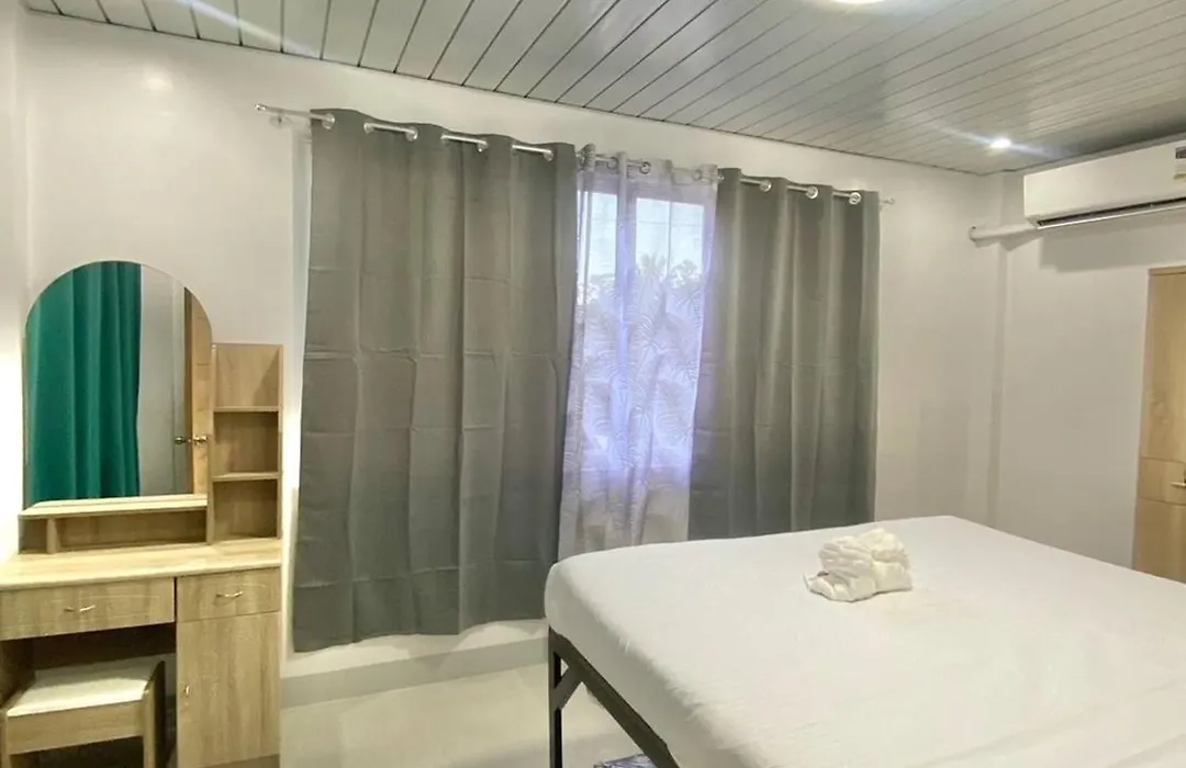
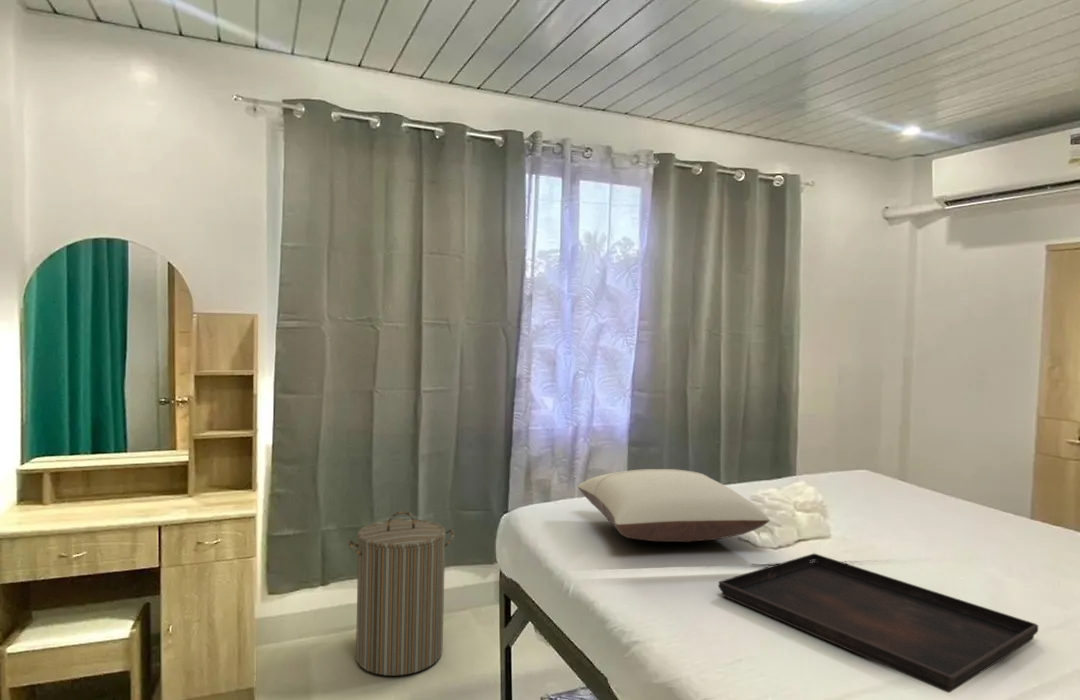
+ serving tray [718,553,1039,694]
+ laundry hamper [346,510,455,677]
+ pillow [576,468,771,543]
